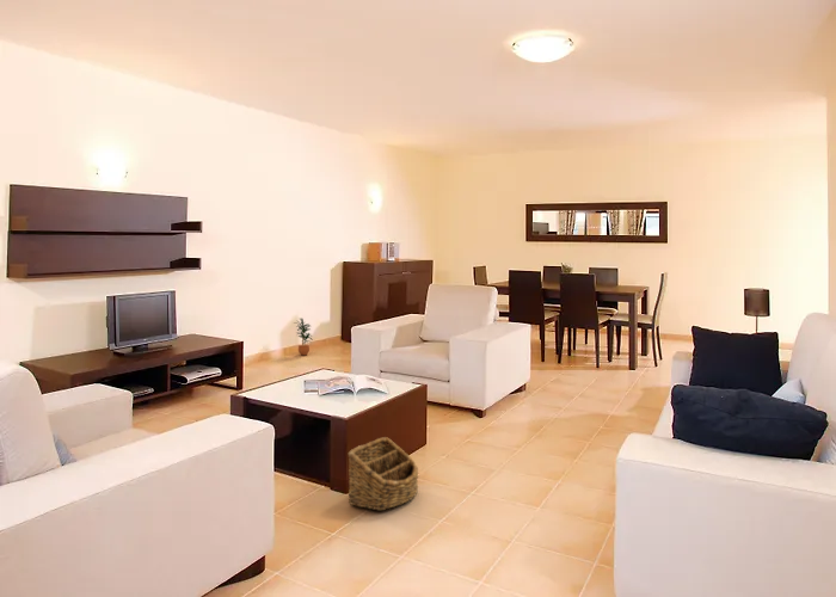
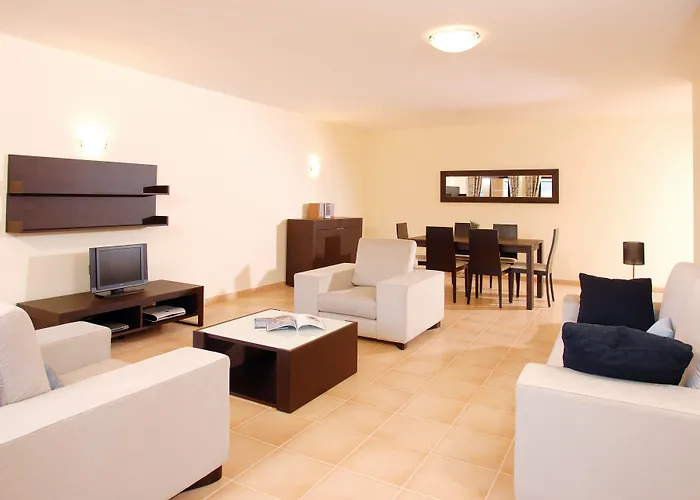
- potted plant [293,316,314,356]
- basket [348,436,419,511]
